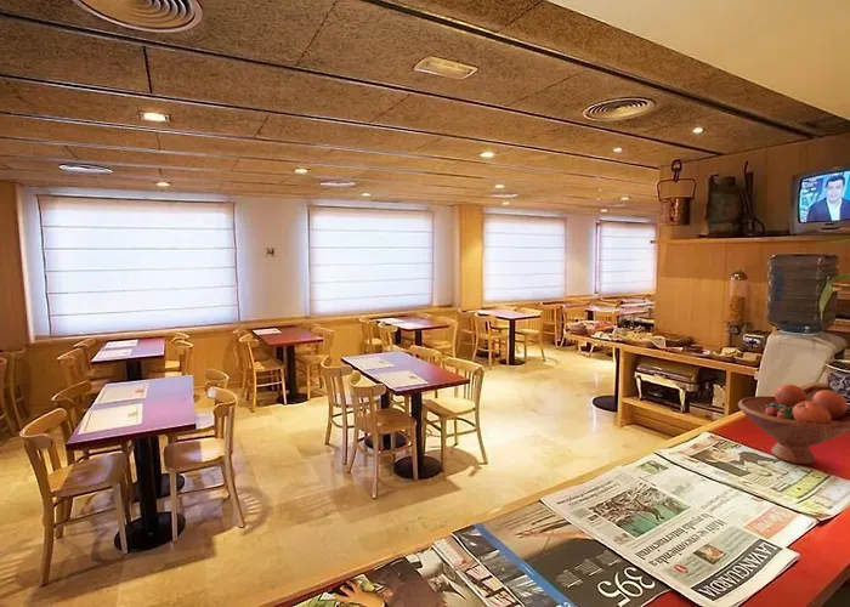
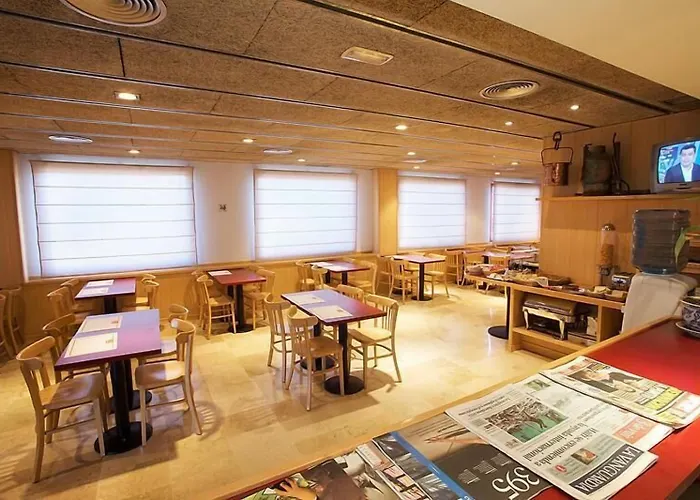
- fruit bowl [737,384,850,465]
